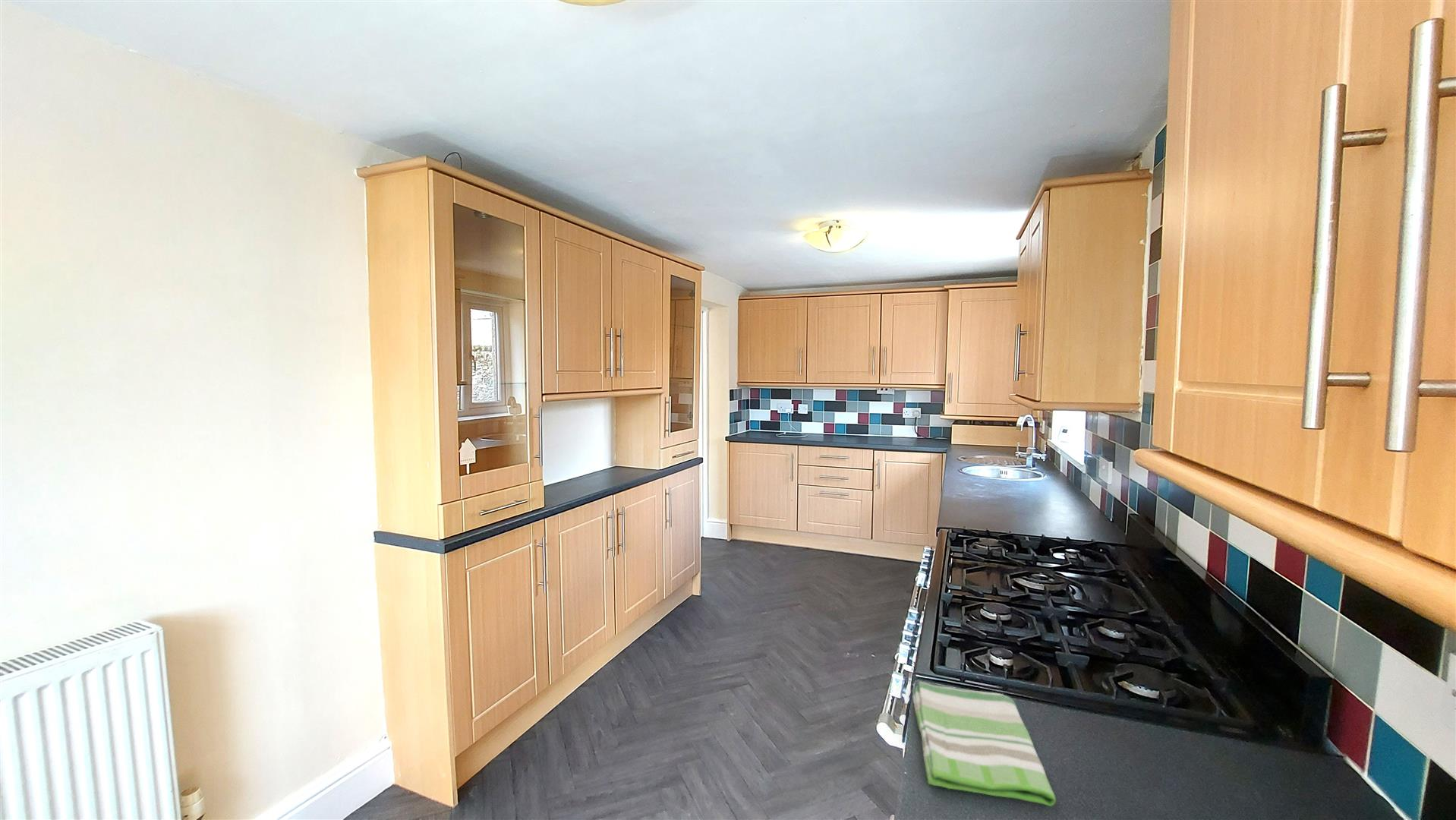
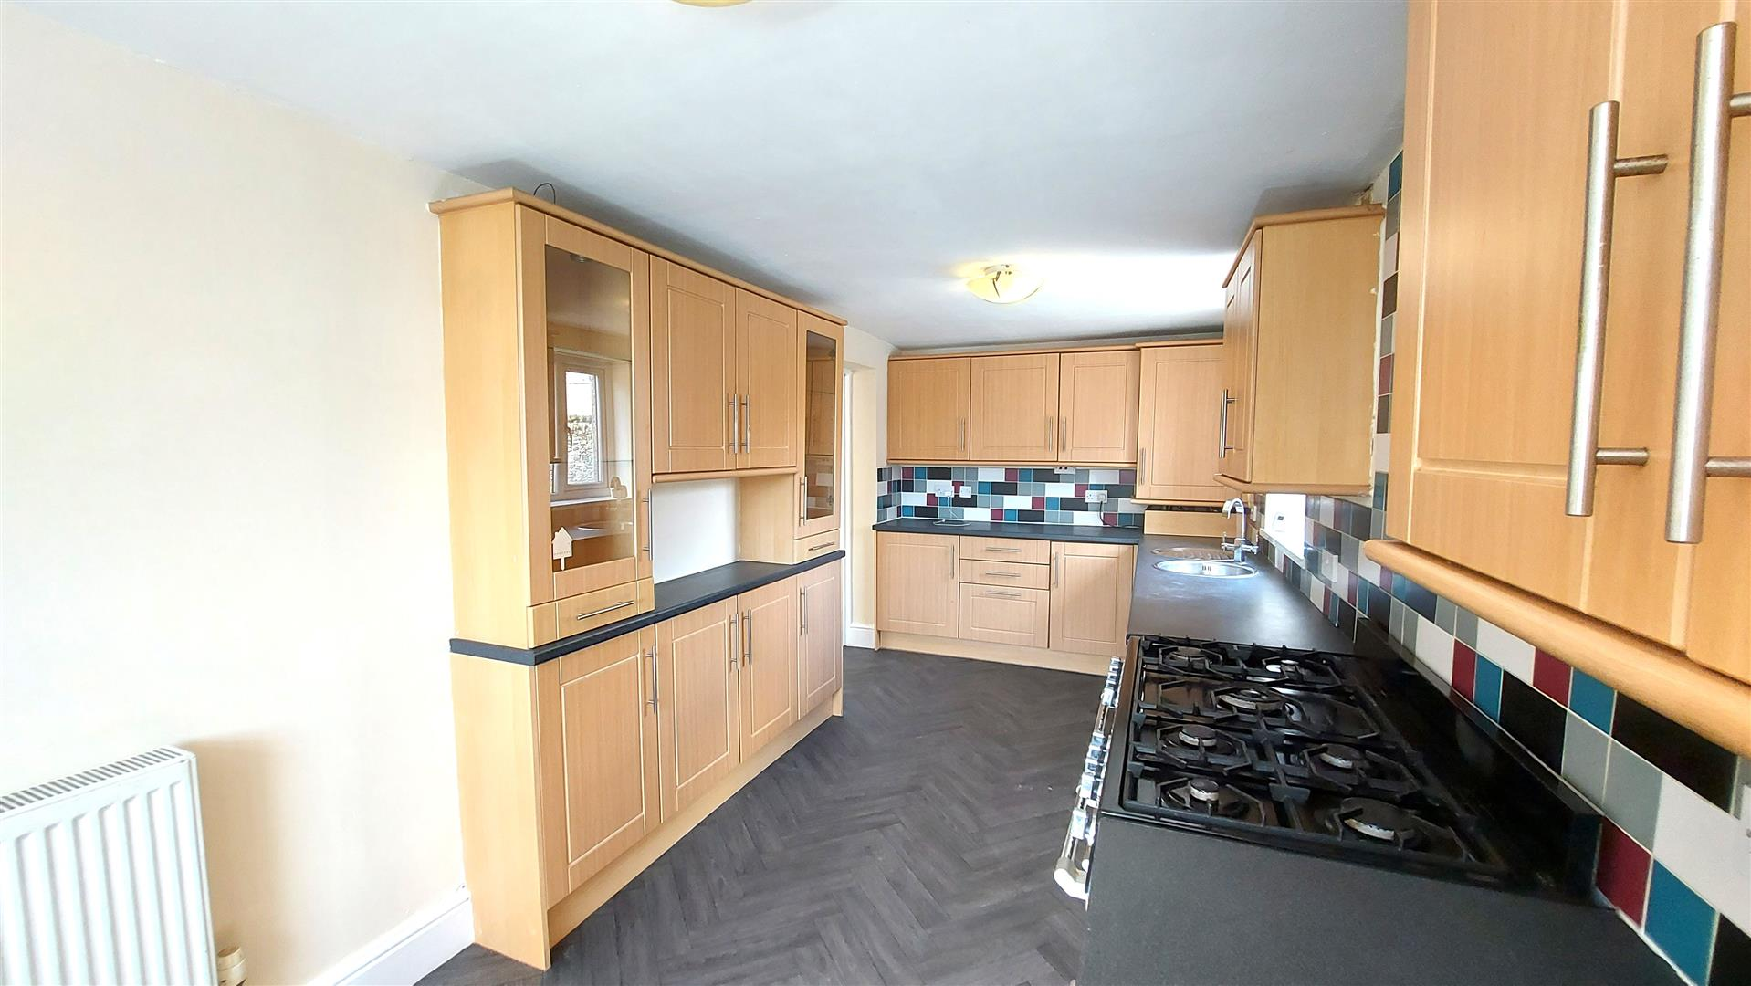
- dish towel [912,681,1057,807]
